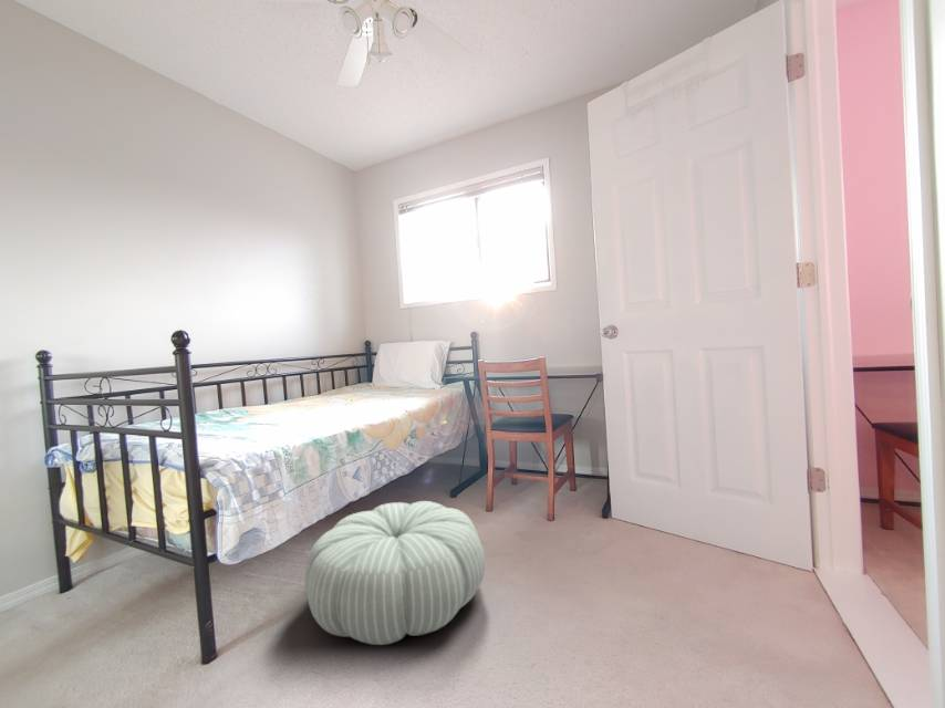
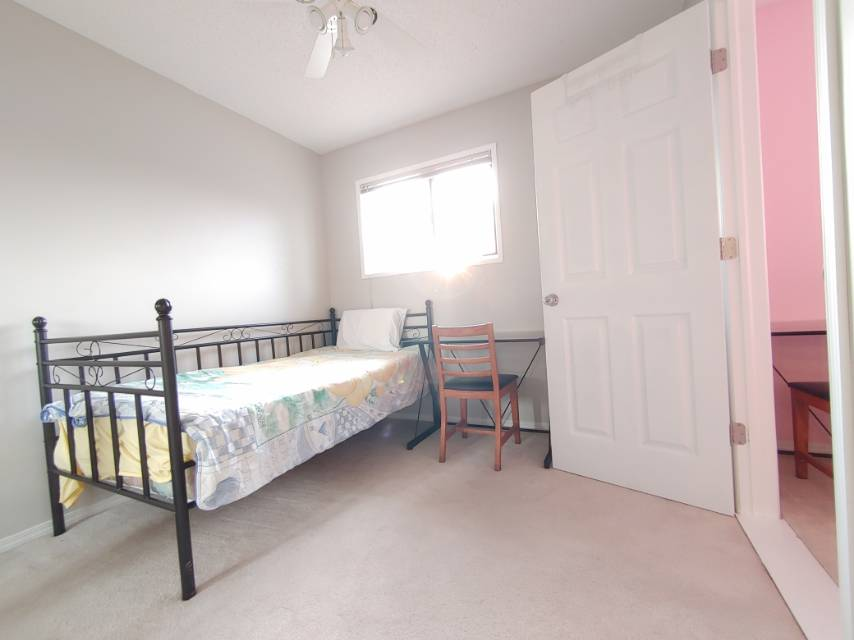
- pouf [304,500,486,646]
